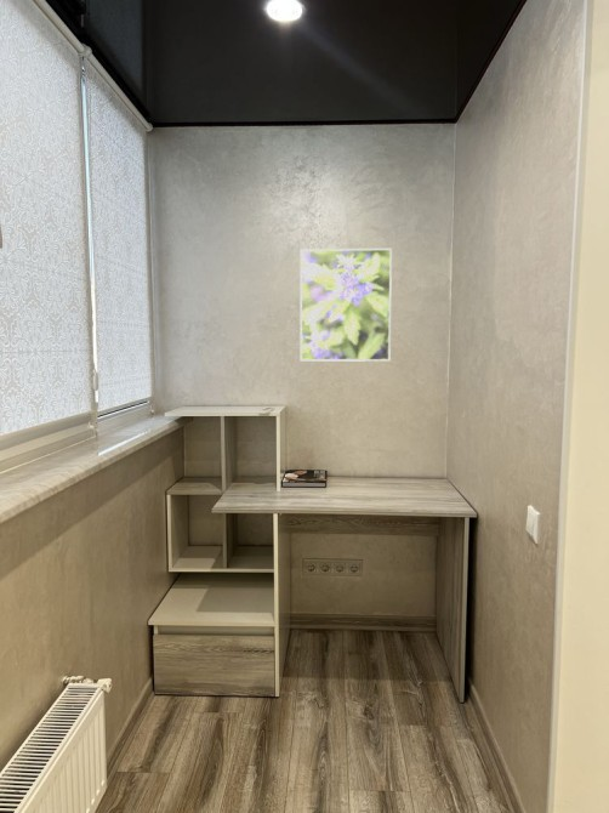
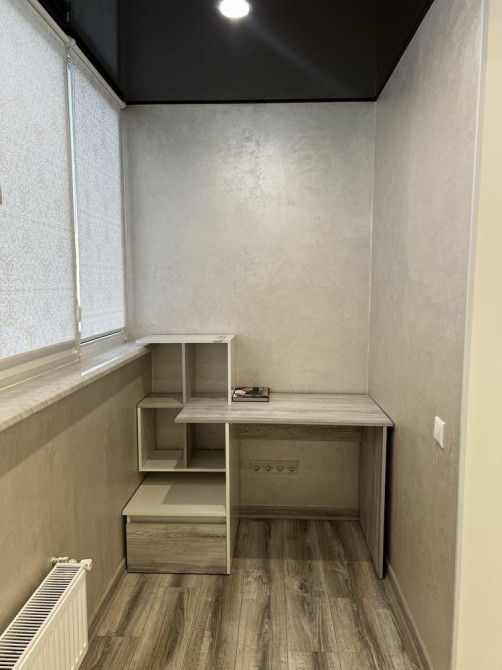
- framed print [298,248,393,363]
